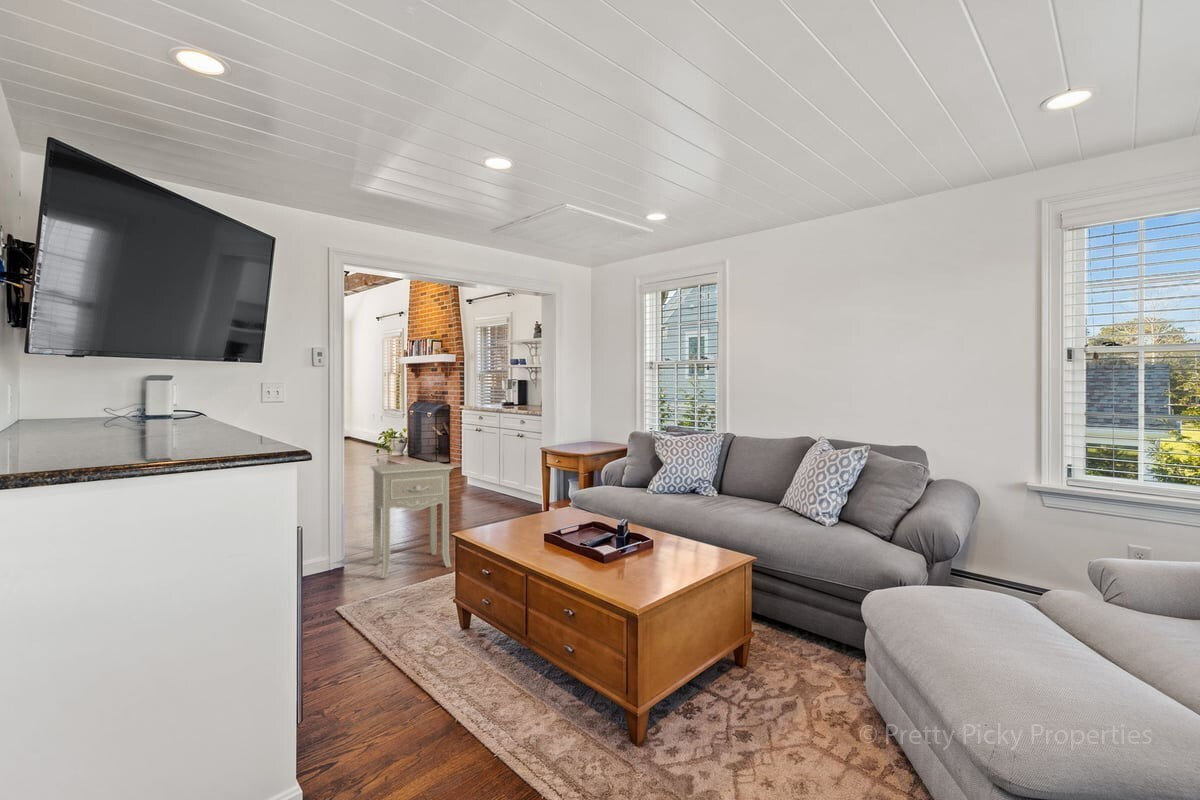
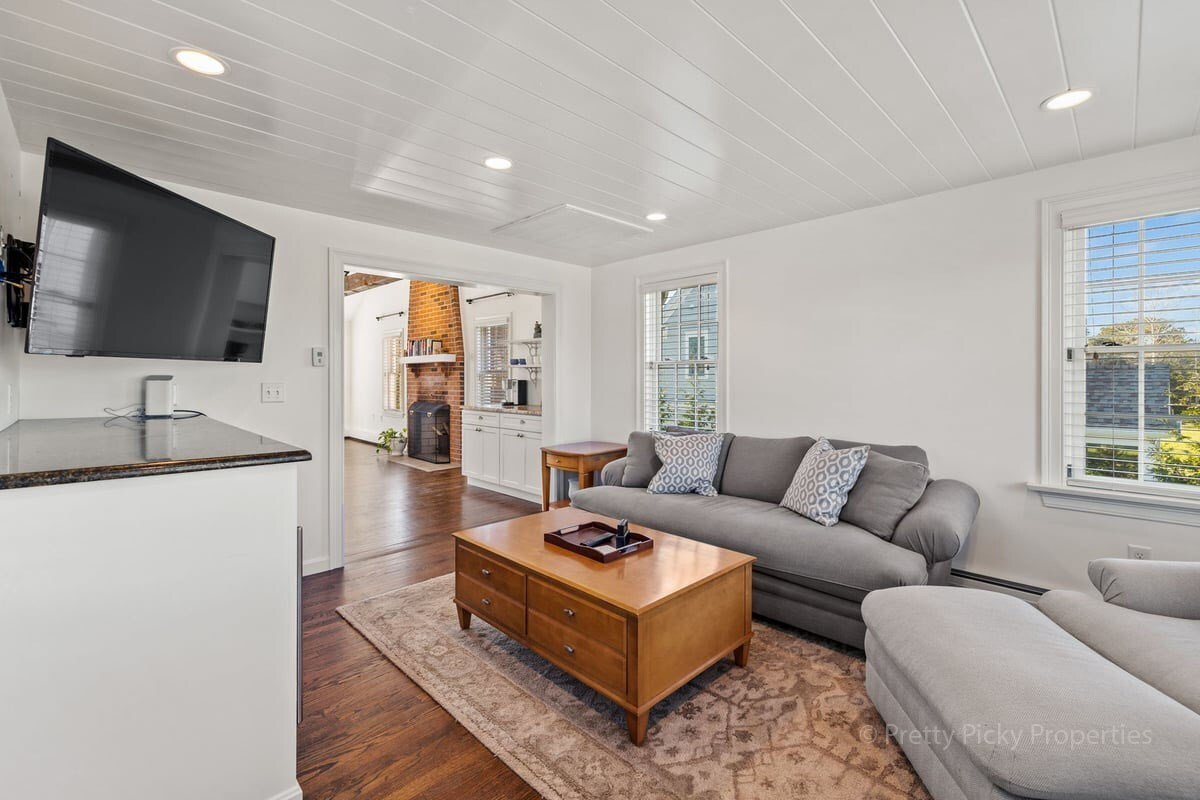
- nightstand [369,461,454,579]
